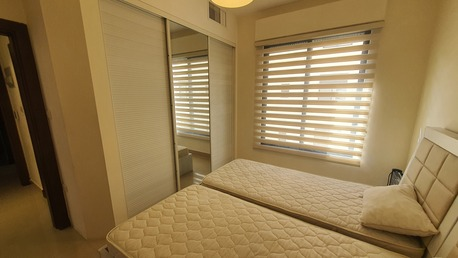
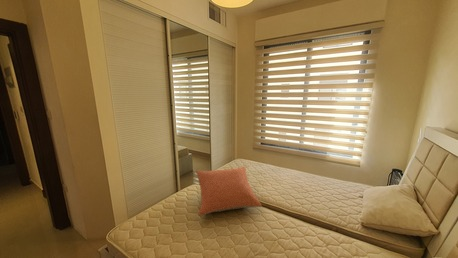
+ pillow [195,166,262,217]
